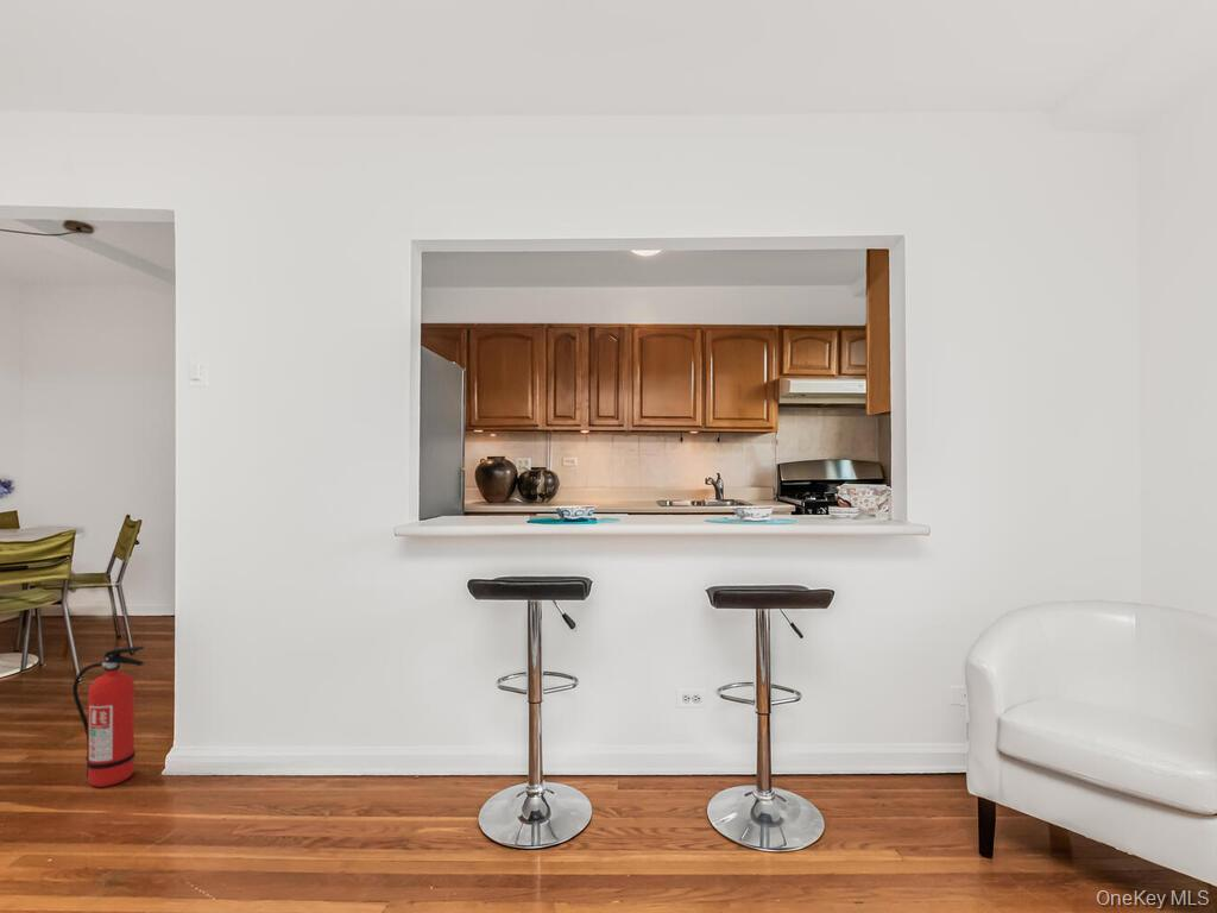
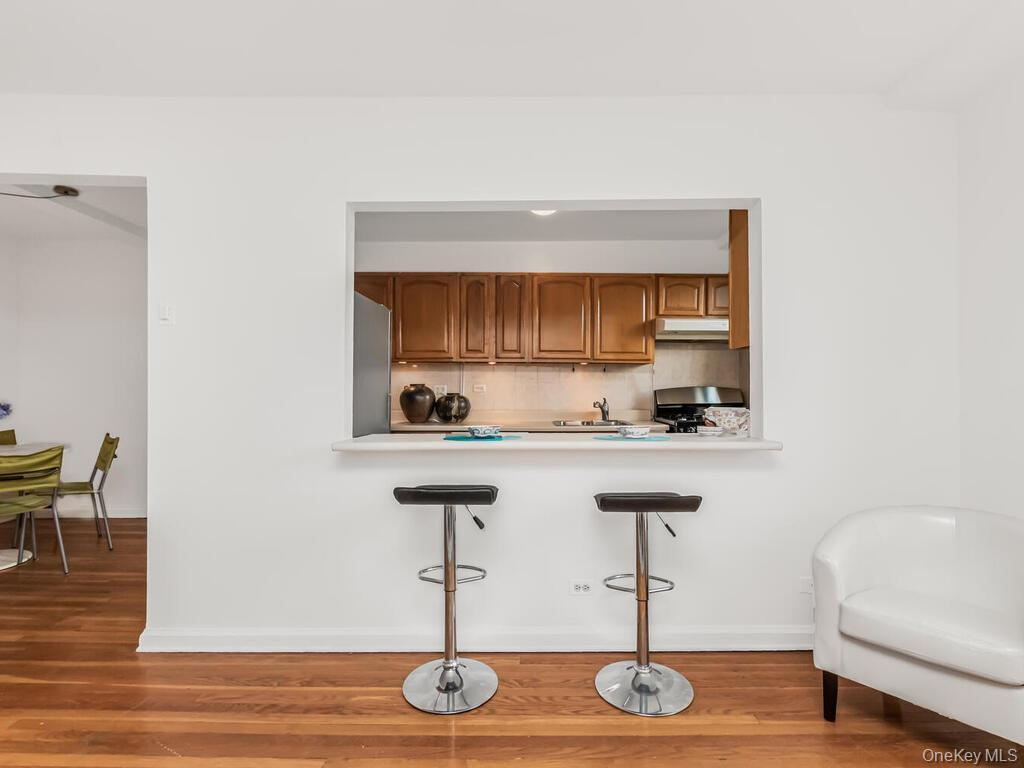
- fire extinguisher [71,646,145,788]
